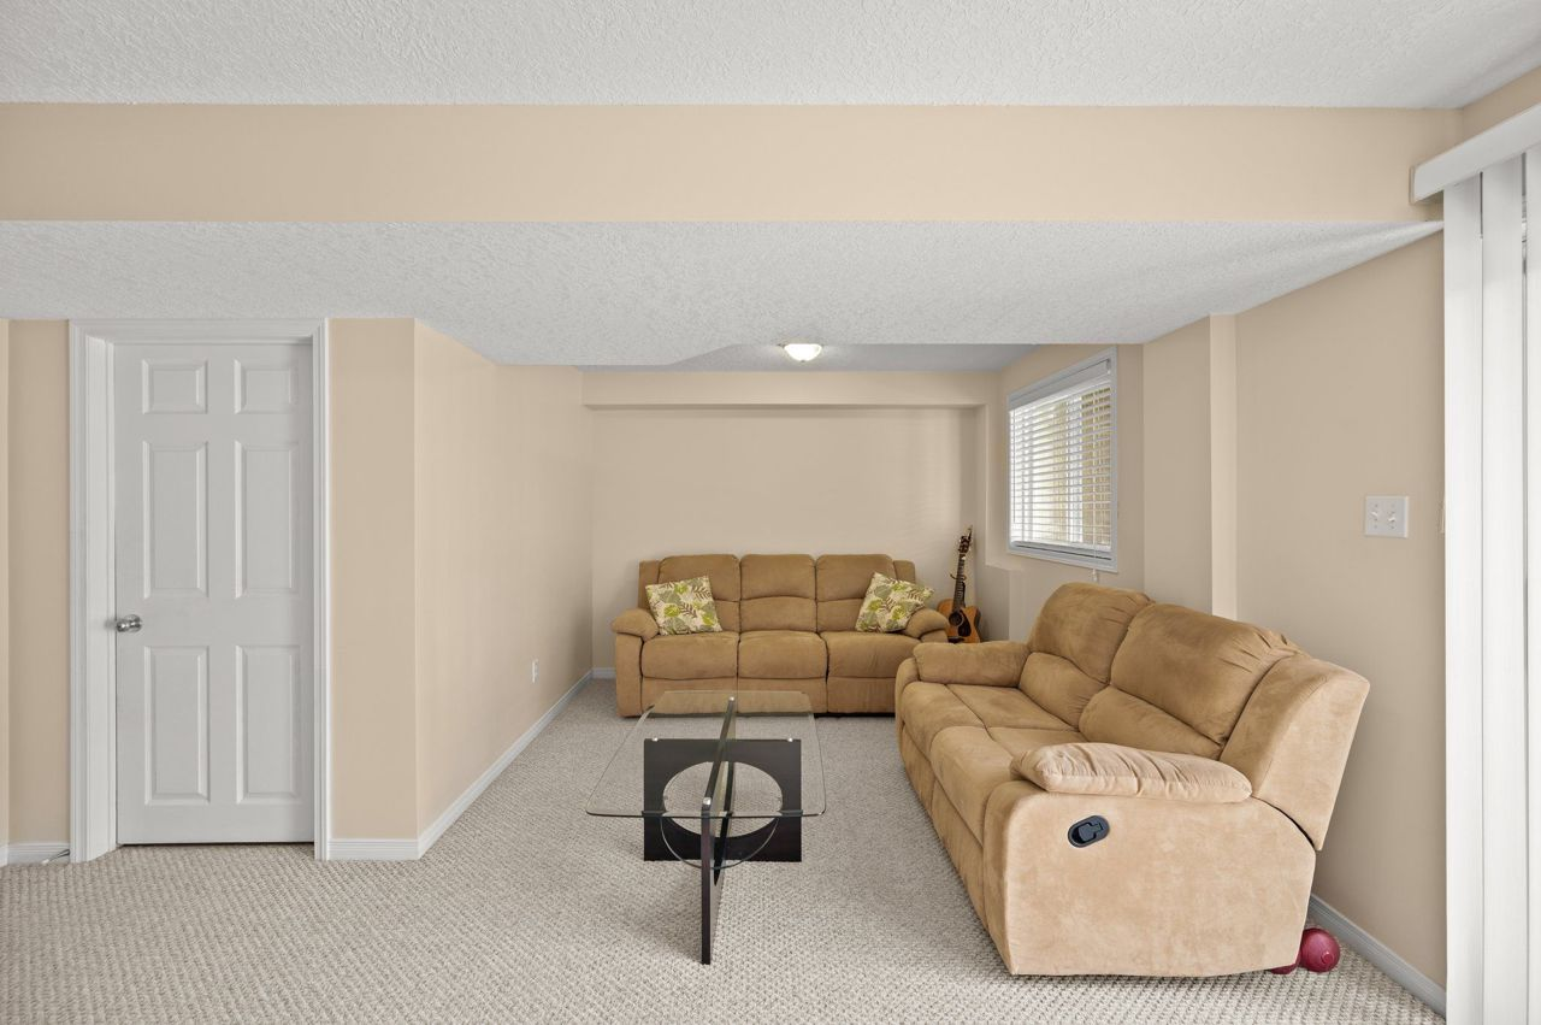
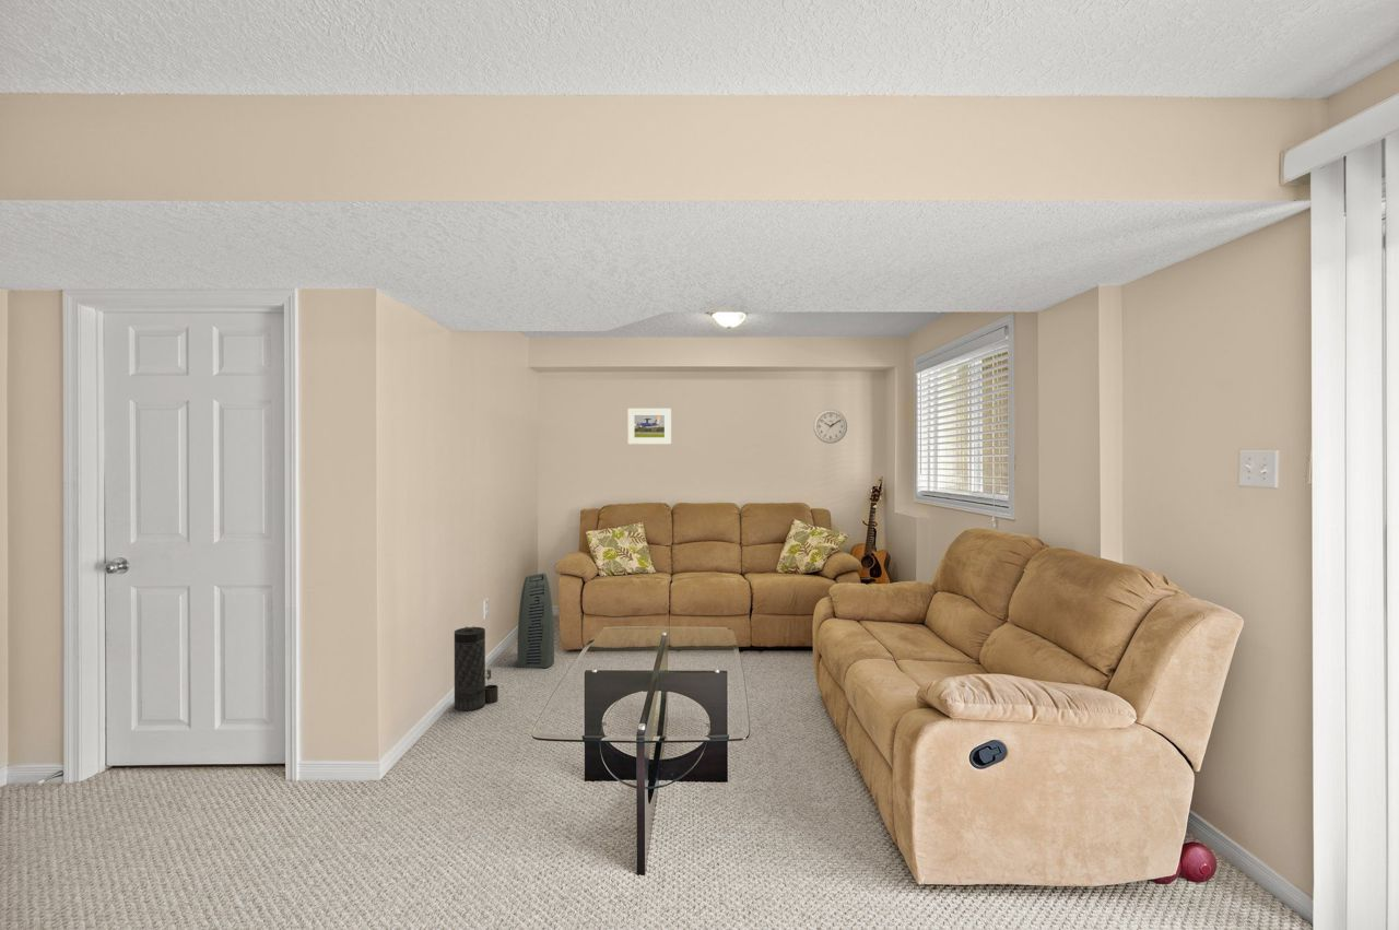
+ wall clock [812,409,848,445]
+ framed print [626,408,672,445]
+ canister [454,624,499,713]
+ air purifier [516,572,555,669]
